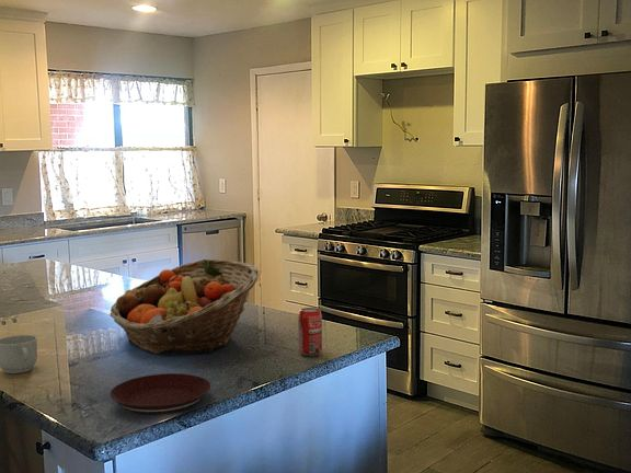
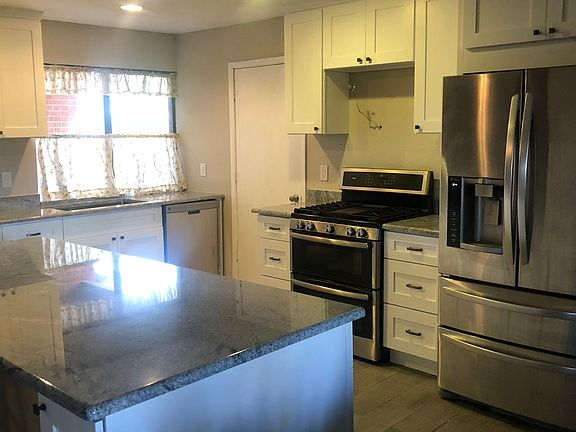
- mug [0,334,38,374]
- fruit basket [110,258,261,356]
- beverage can [297,307,323,357]
- plate [108,372,211,416]
